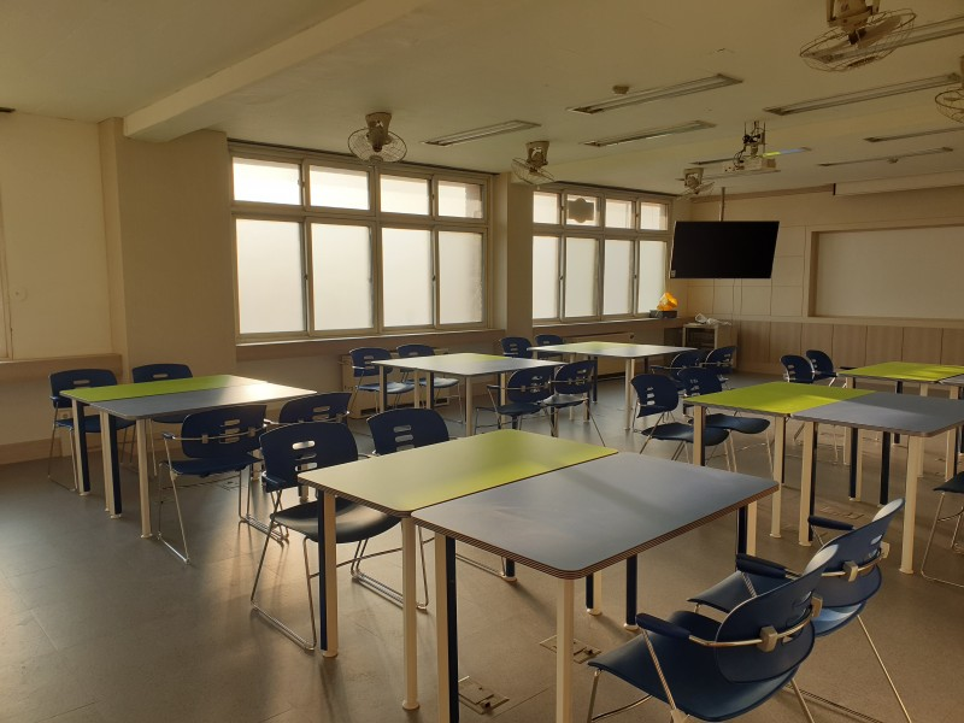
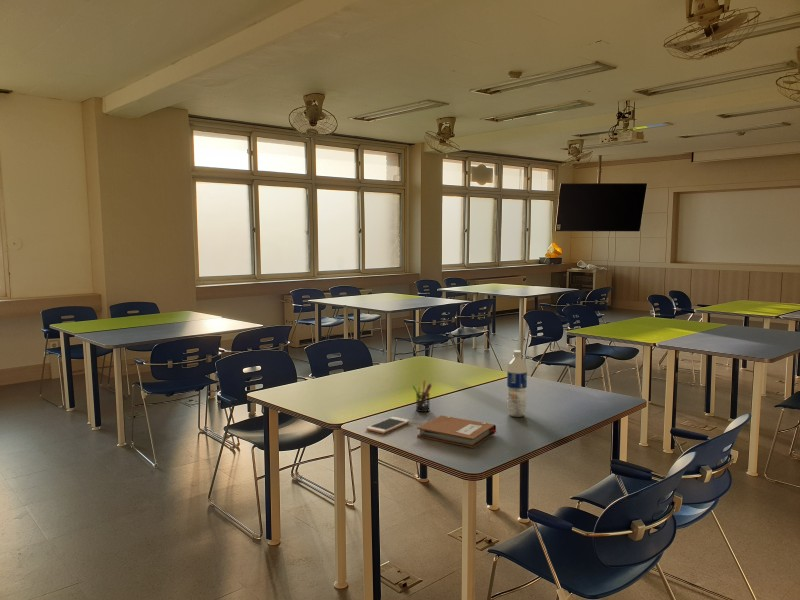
+ water bottle [506,349,528,418]
+ notebook [416,414,498,449]
+ pen holder [412,380,433,413]
+ cell phone [365,416,411,434]
